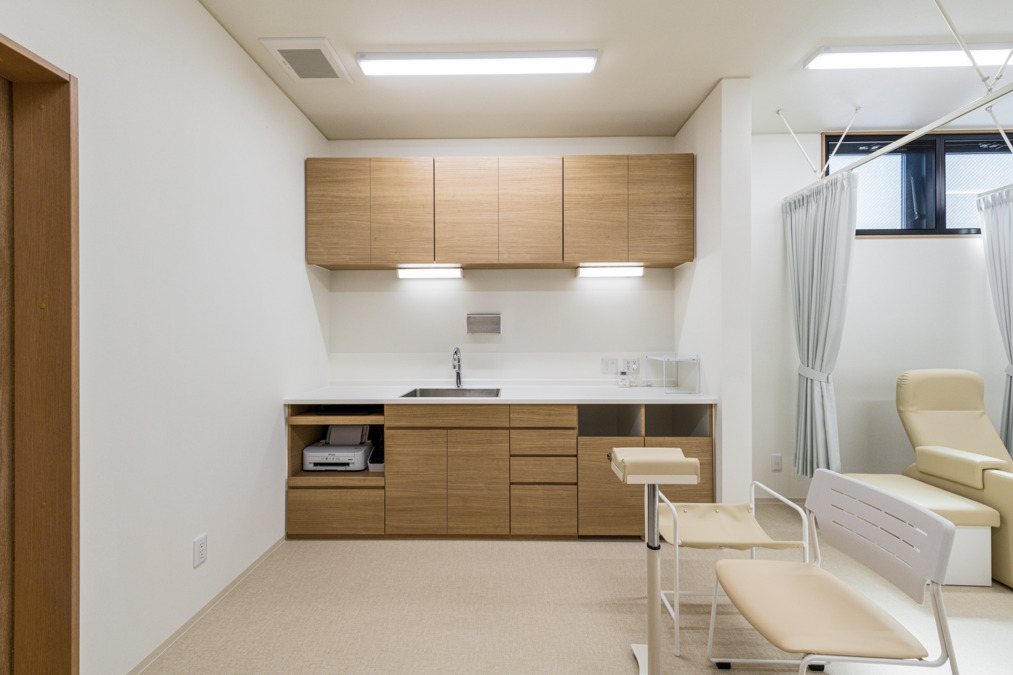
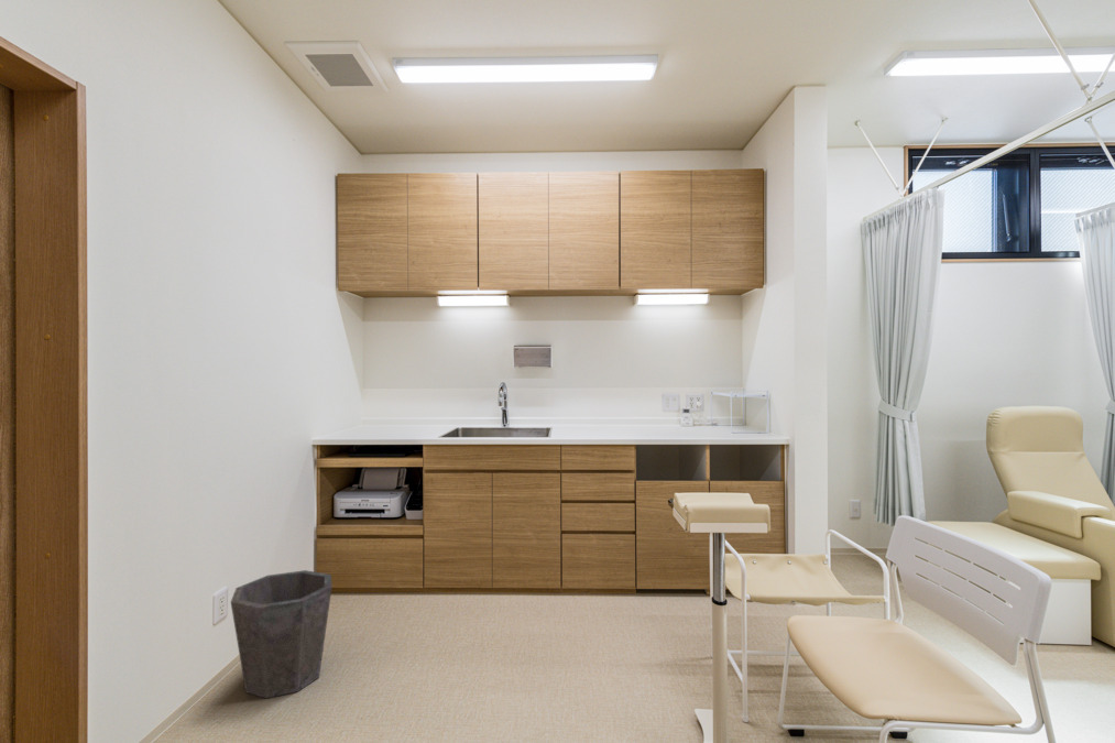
+ waste bin [230,569,334,699]
